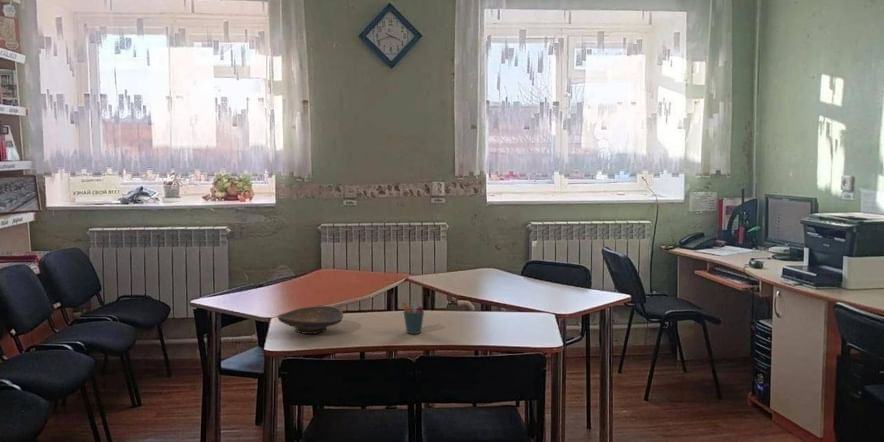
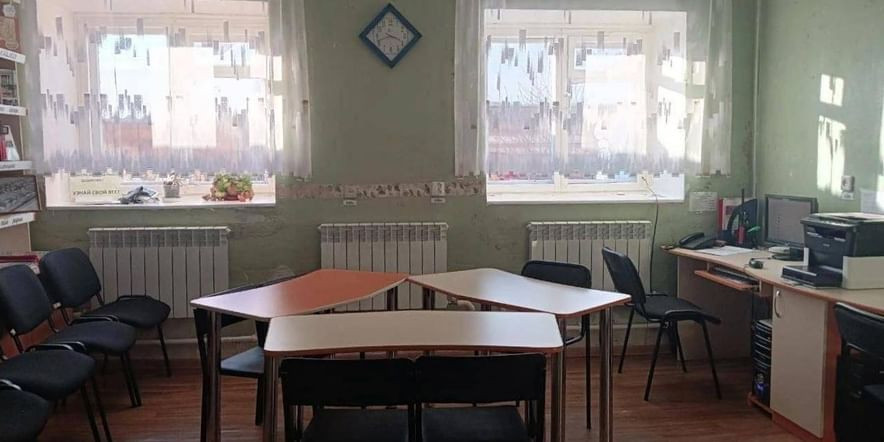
- pen holder [402,301,425,335]
- decorative bowl [276,305,344,335]
